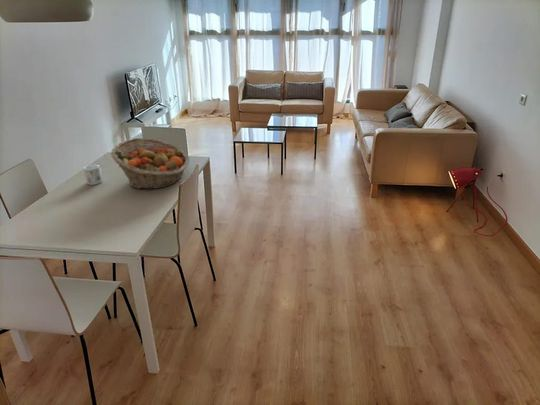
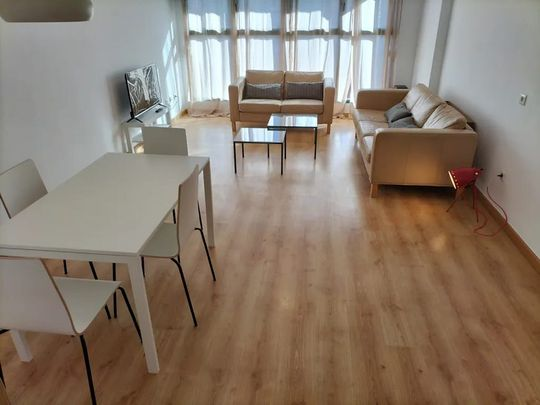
- mug [83,164,103,186]
- fruit basket [110,137,190,190]
